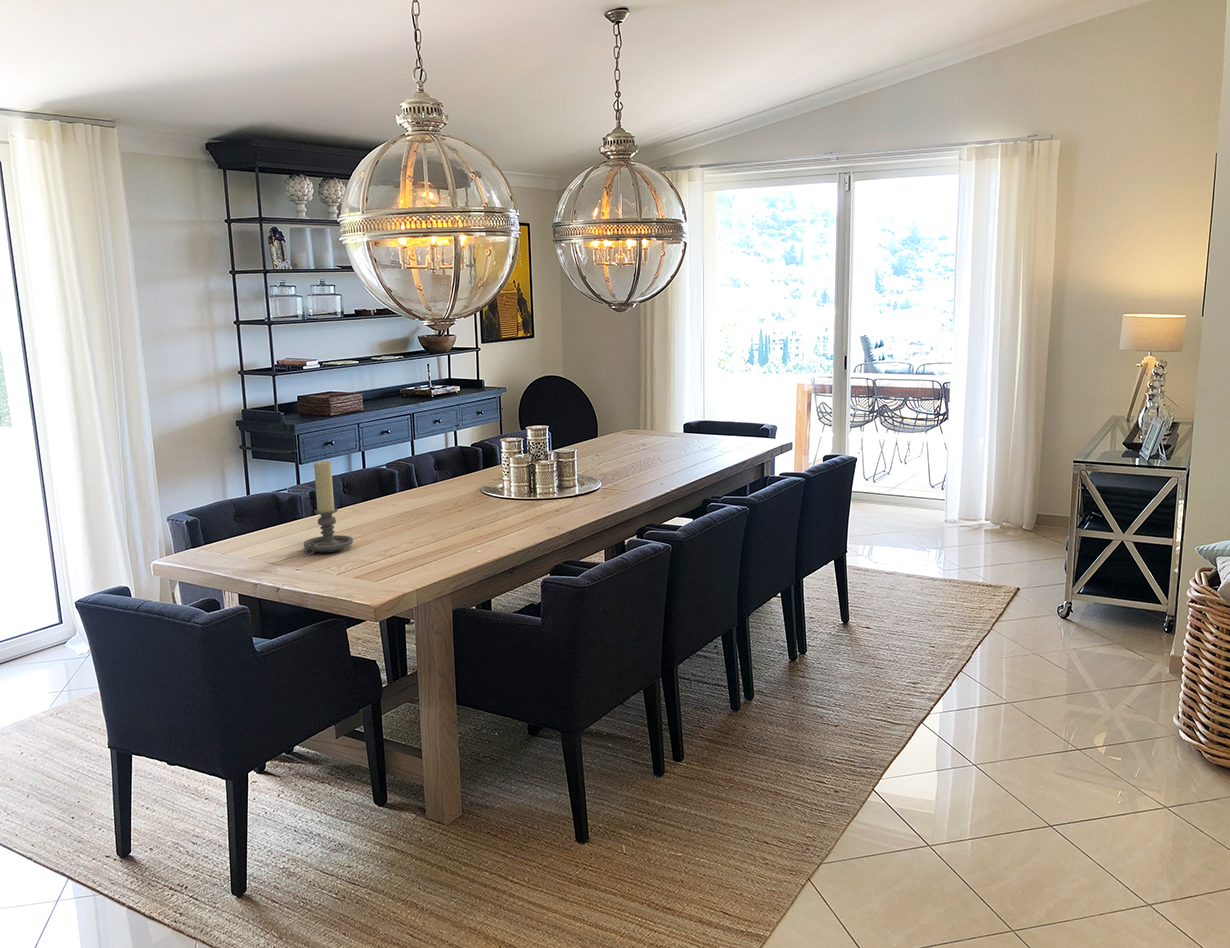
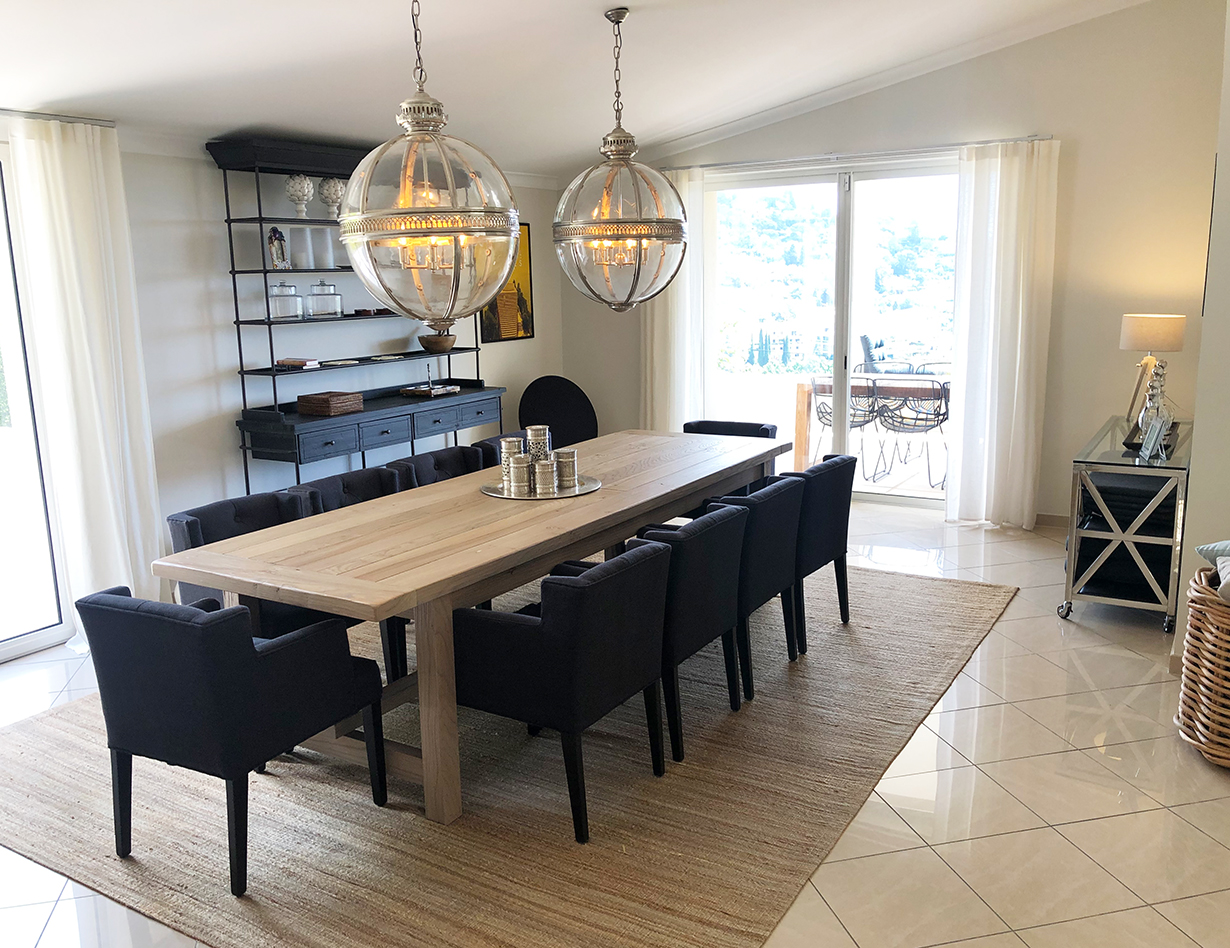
- candle holder [303,460,354,556]
